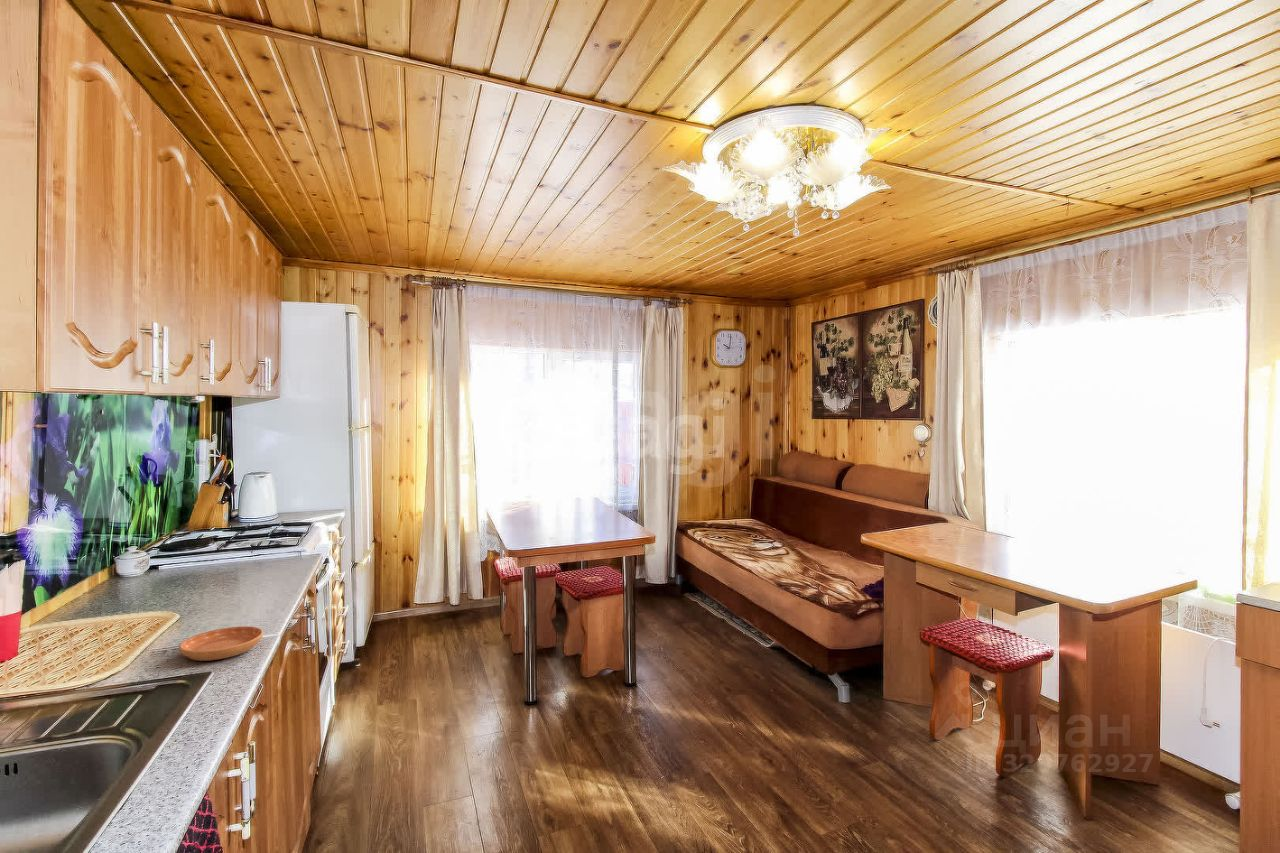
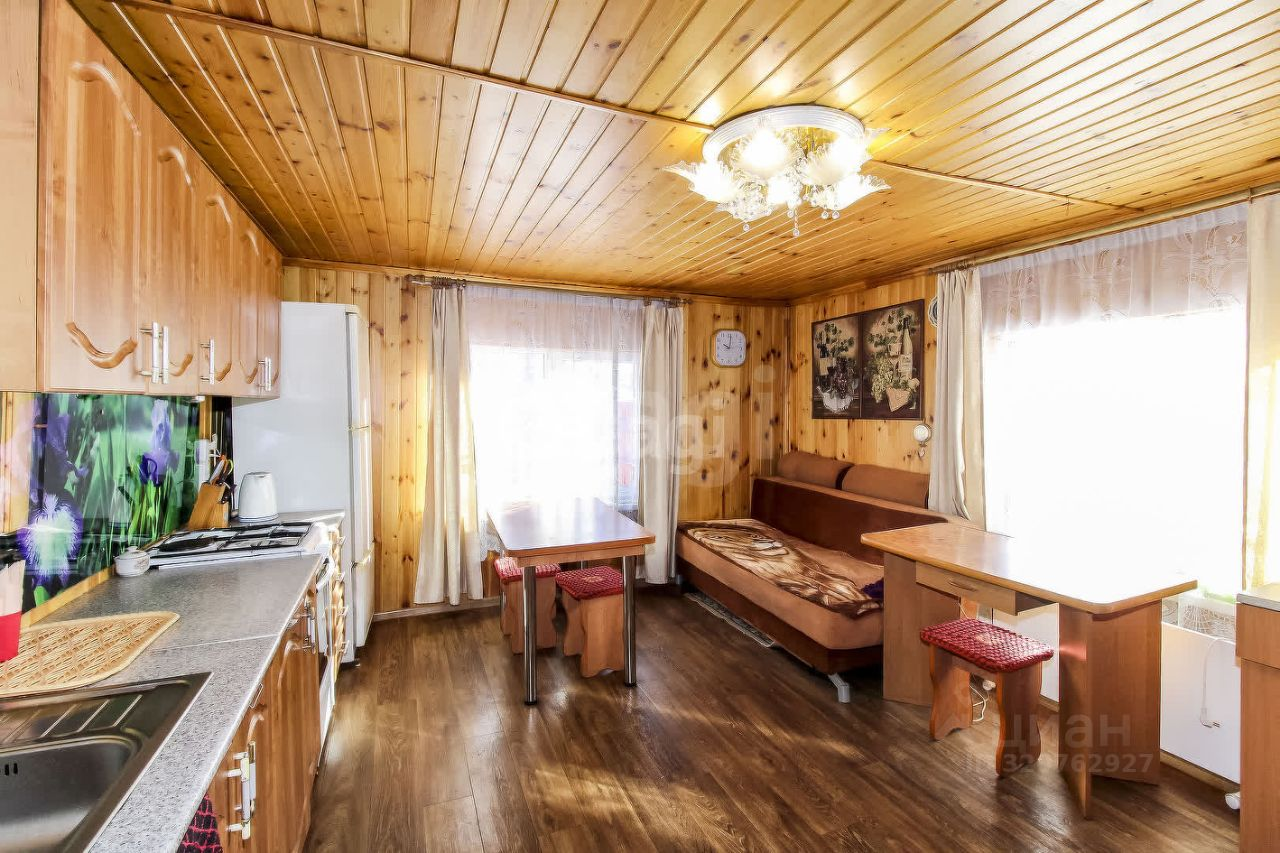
- saucer [178,625,264,662]
